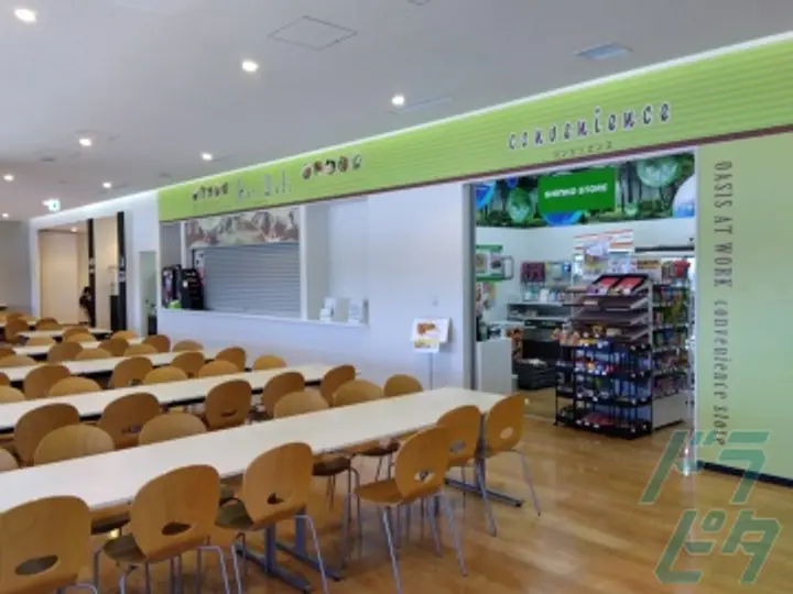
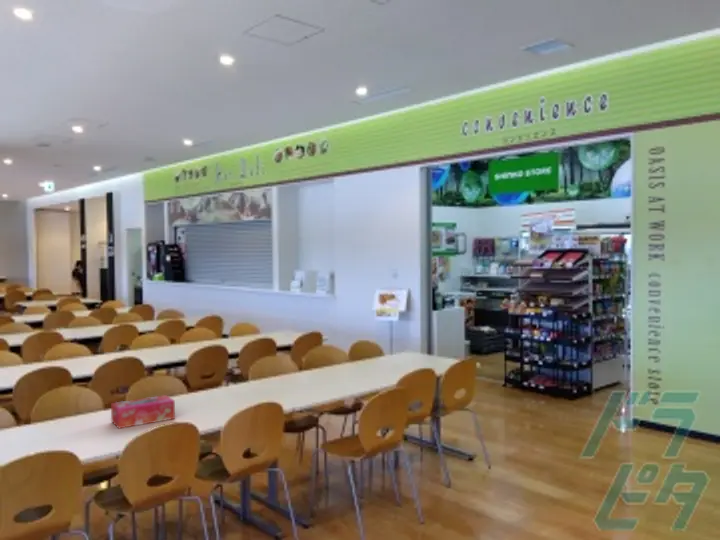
+ tissue box [110,394,176,430]
